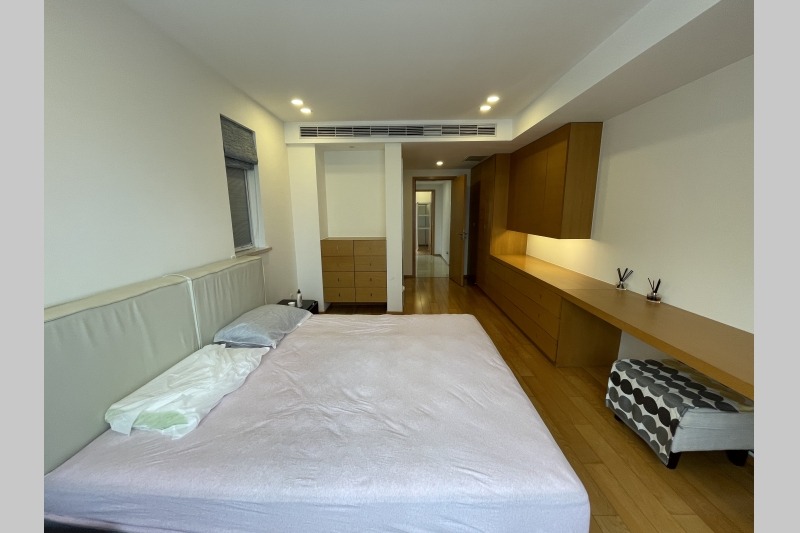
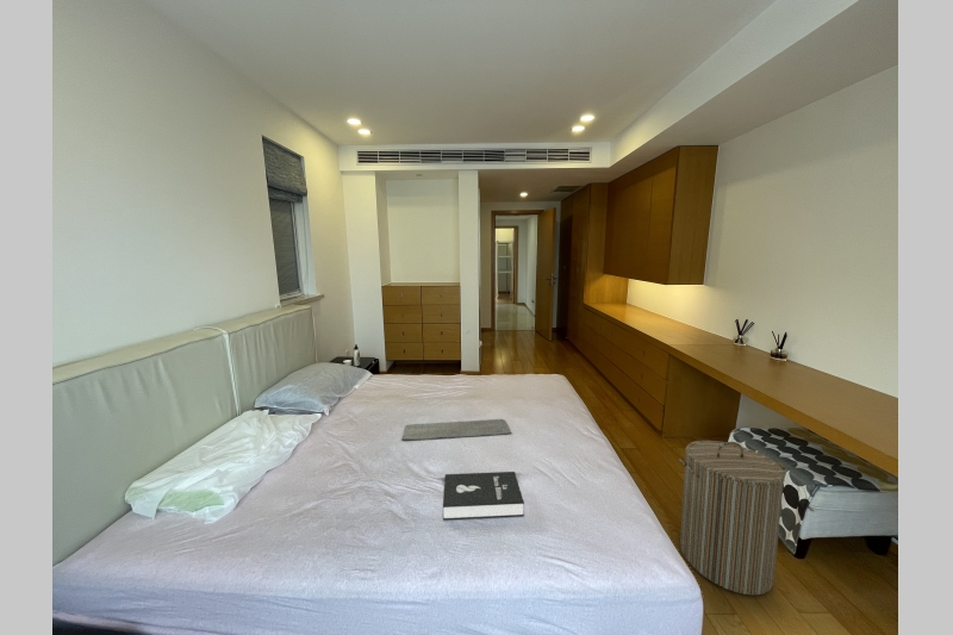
+ bath mat [400,418,512,441]
+ laundry hamper [678,440,787,596]
+ booklet [442,471,525,521]
